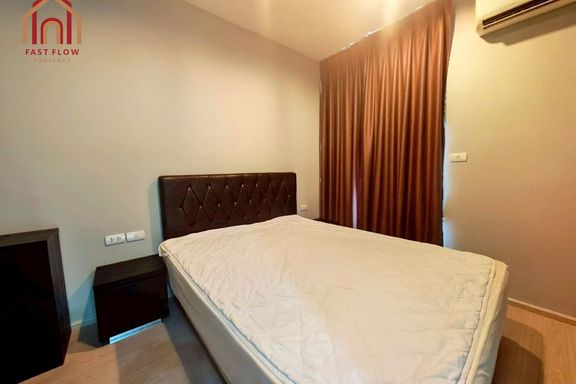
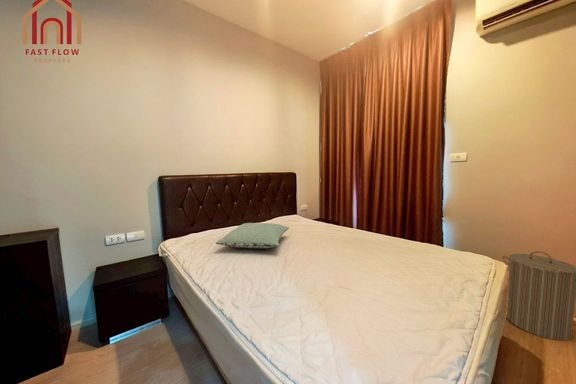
+ laundry hamper [501,250,576,341]
+ pillow [215,222,290,249]
